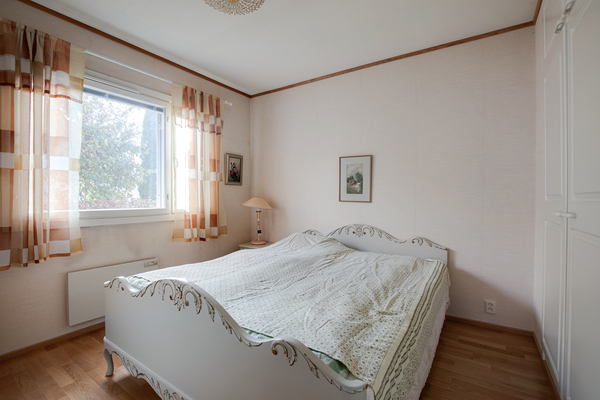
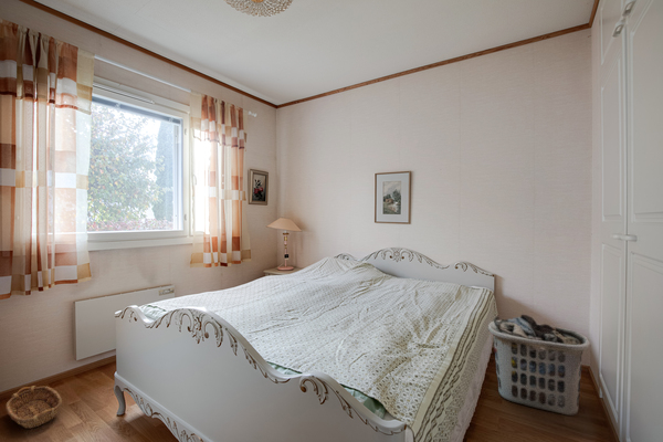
+ clothes hamper [487,314,591,417]
+ basket [4,385,63,430]
